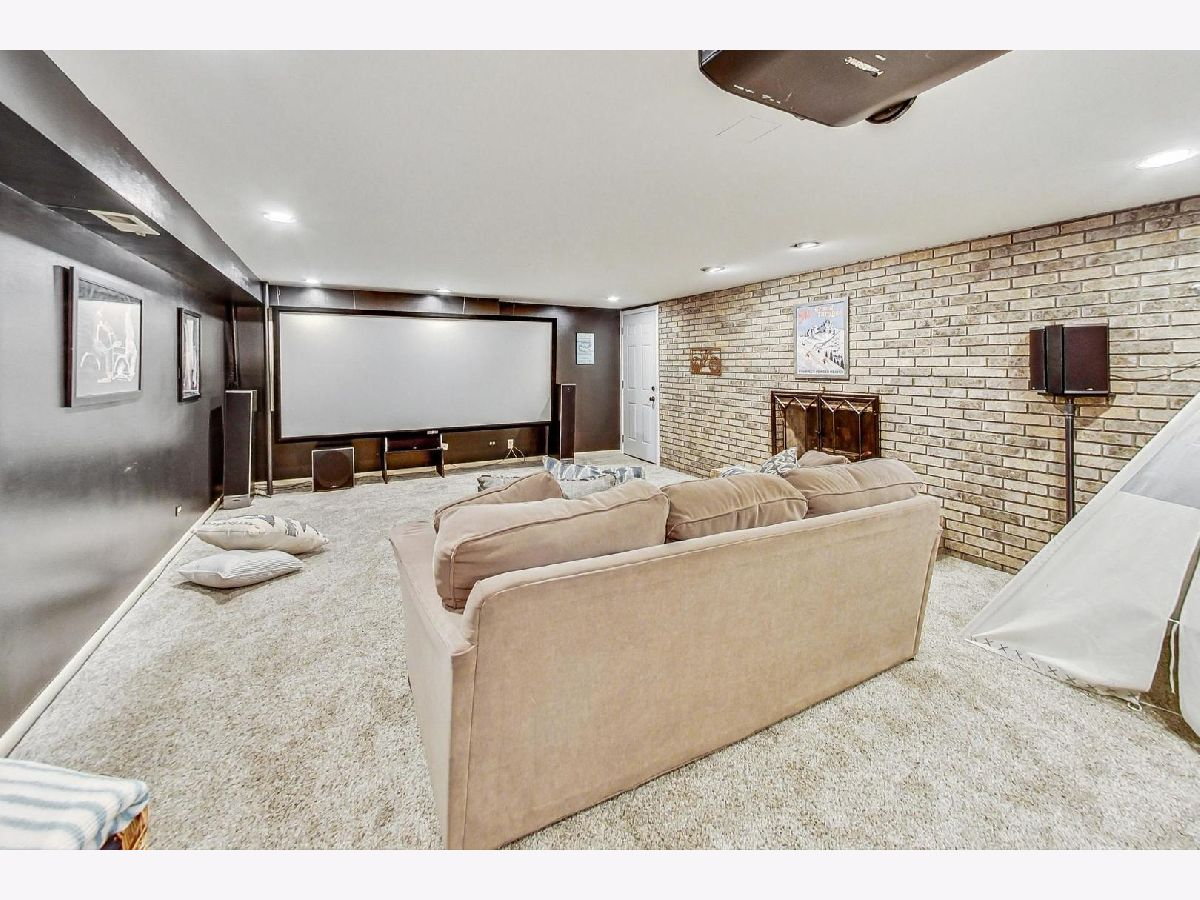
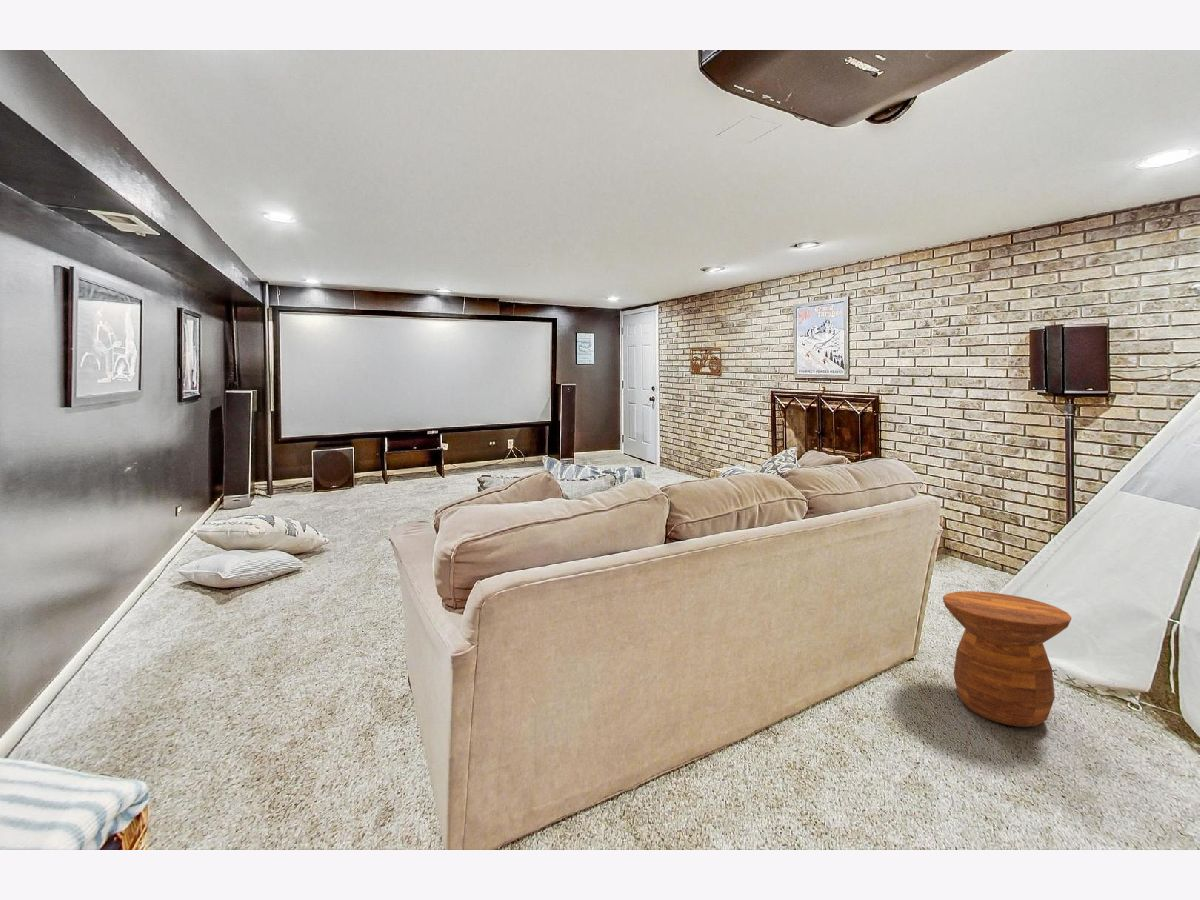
+ side table [942,590,1072,728]
